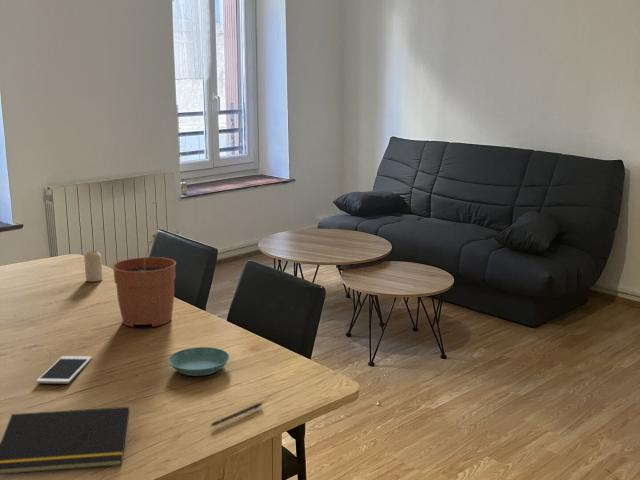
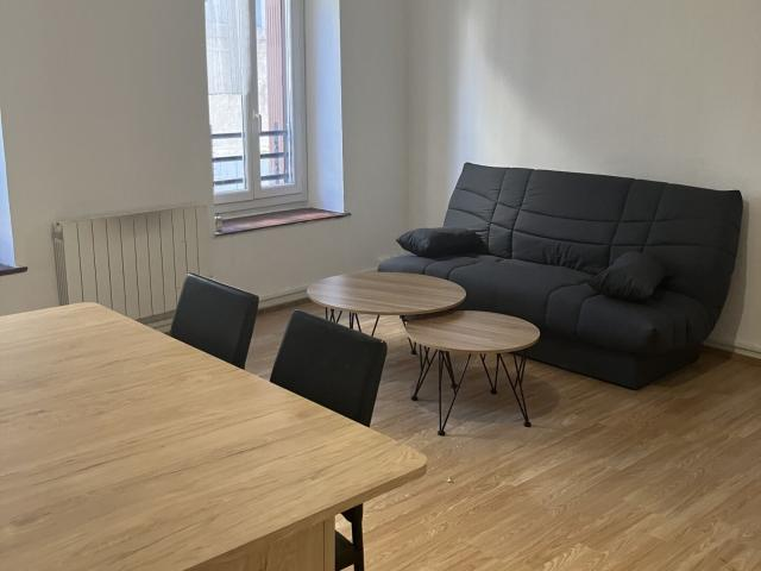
- notepad [0,406,131,476]
- cell phone [35,355,93,385]
- candle [83,250,104,283]
- saucer [167,346,230,377]
- plant pot [111,233,177,328]
- pen [209,401,263,427]
